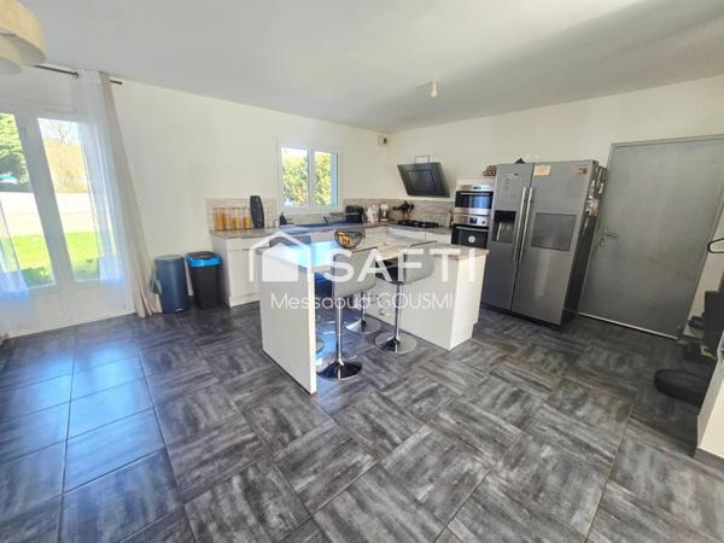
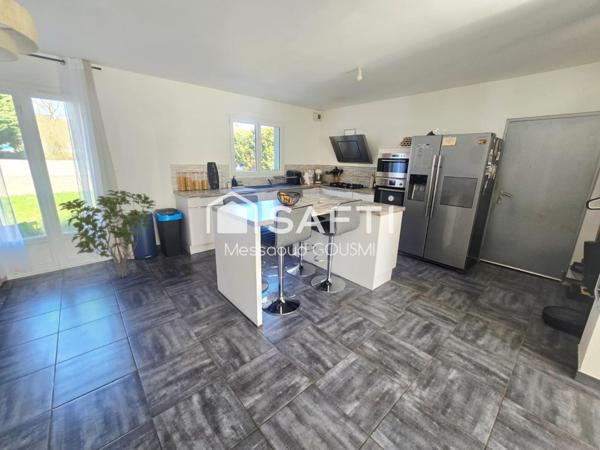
+ shrub [57,189,157,278]
